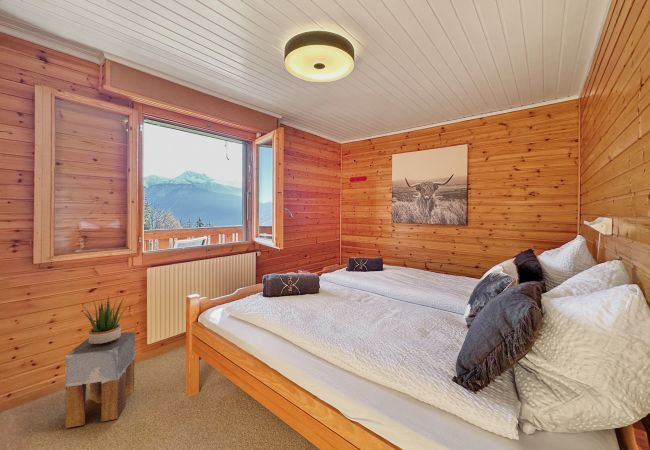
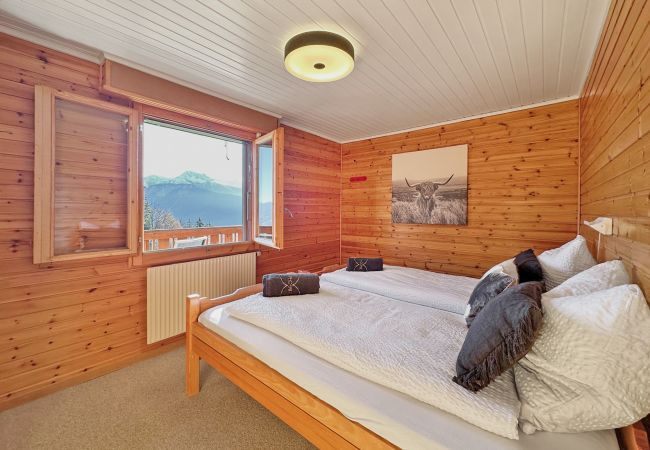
- stool [64,331,136,429]
- potted plant [82,295,127,345]
